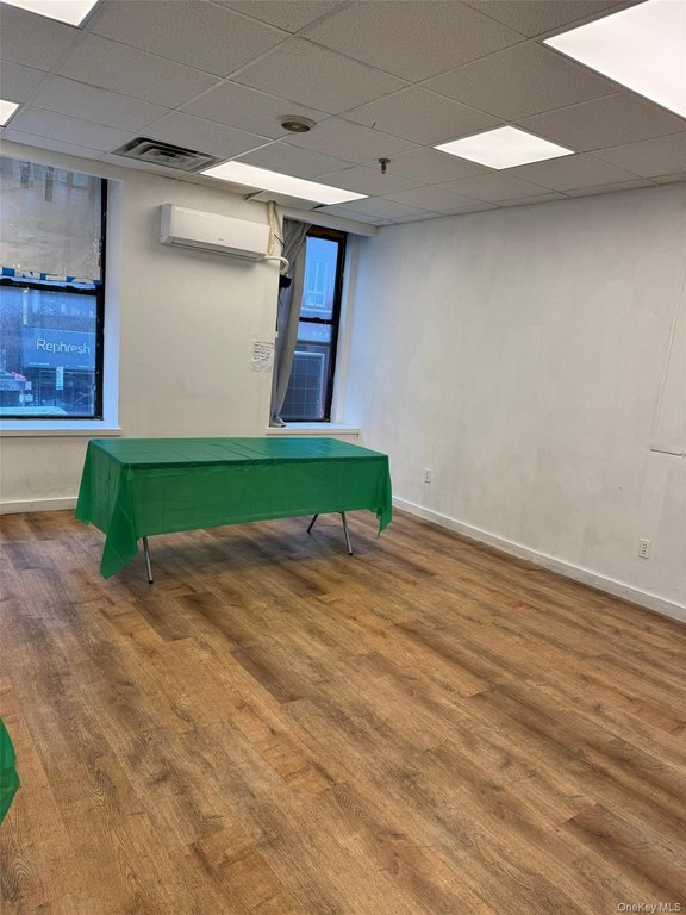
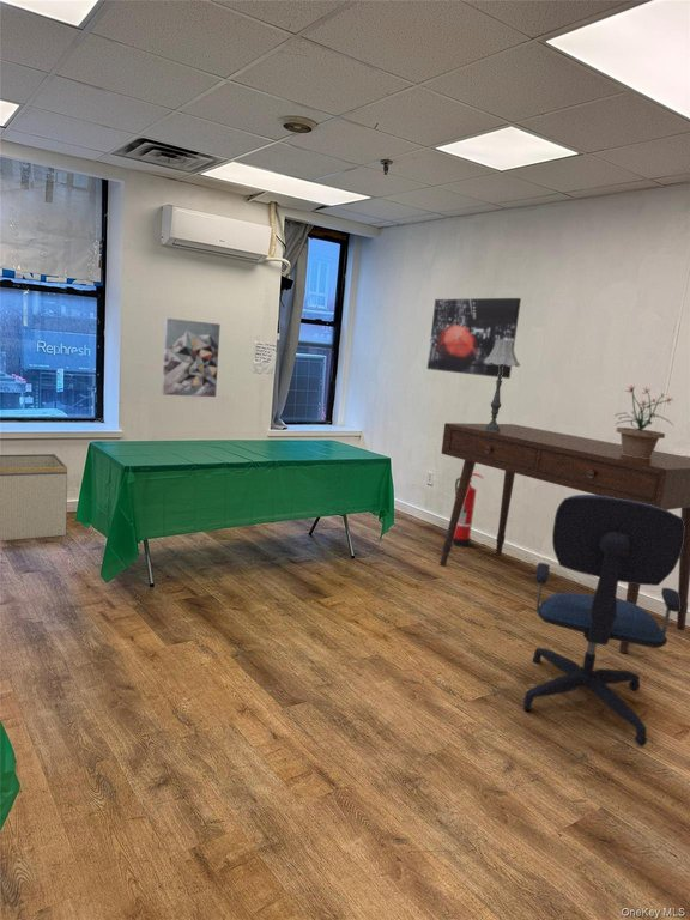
+ wall art [426,297,522,380]
+ table lamp [484,339,521,431]
+ storage bin [0,453,68,541]
+ potted plant [613,385,674,459]
+ wall art [162,317,222,398]
+ desk [438,422,690,654]
+ fire extinguisher [443,472,484,547]
+ office chair [522,494,685,748]
